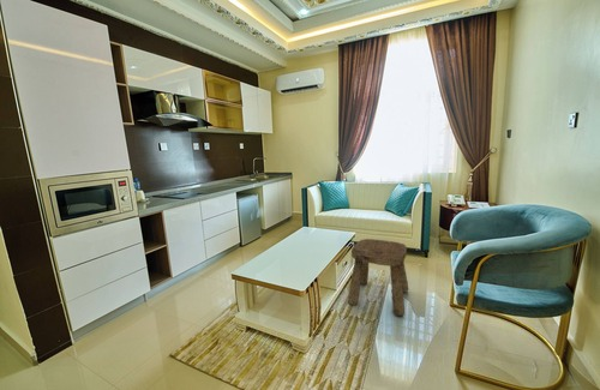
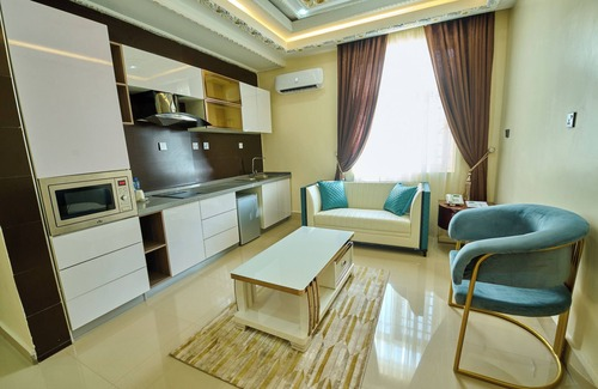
- stool [347,238,410,317]
